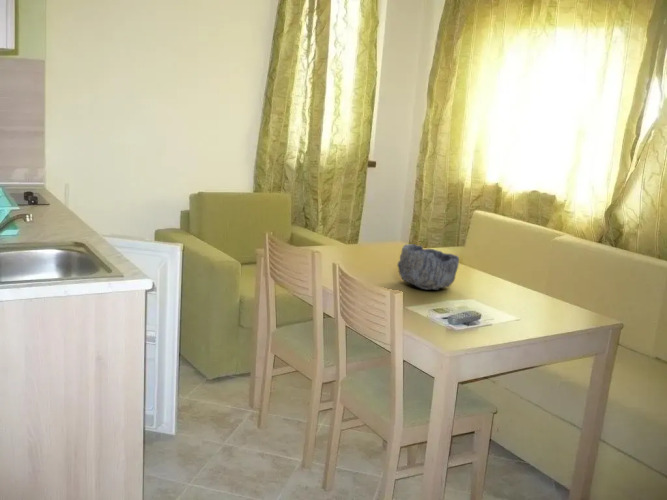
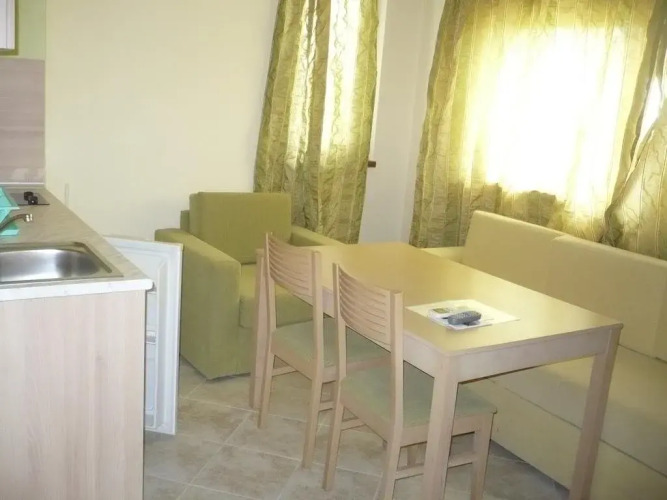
- bowl [396,243,460,291]
